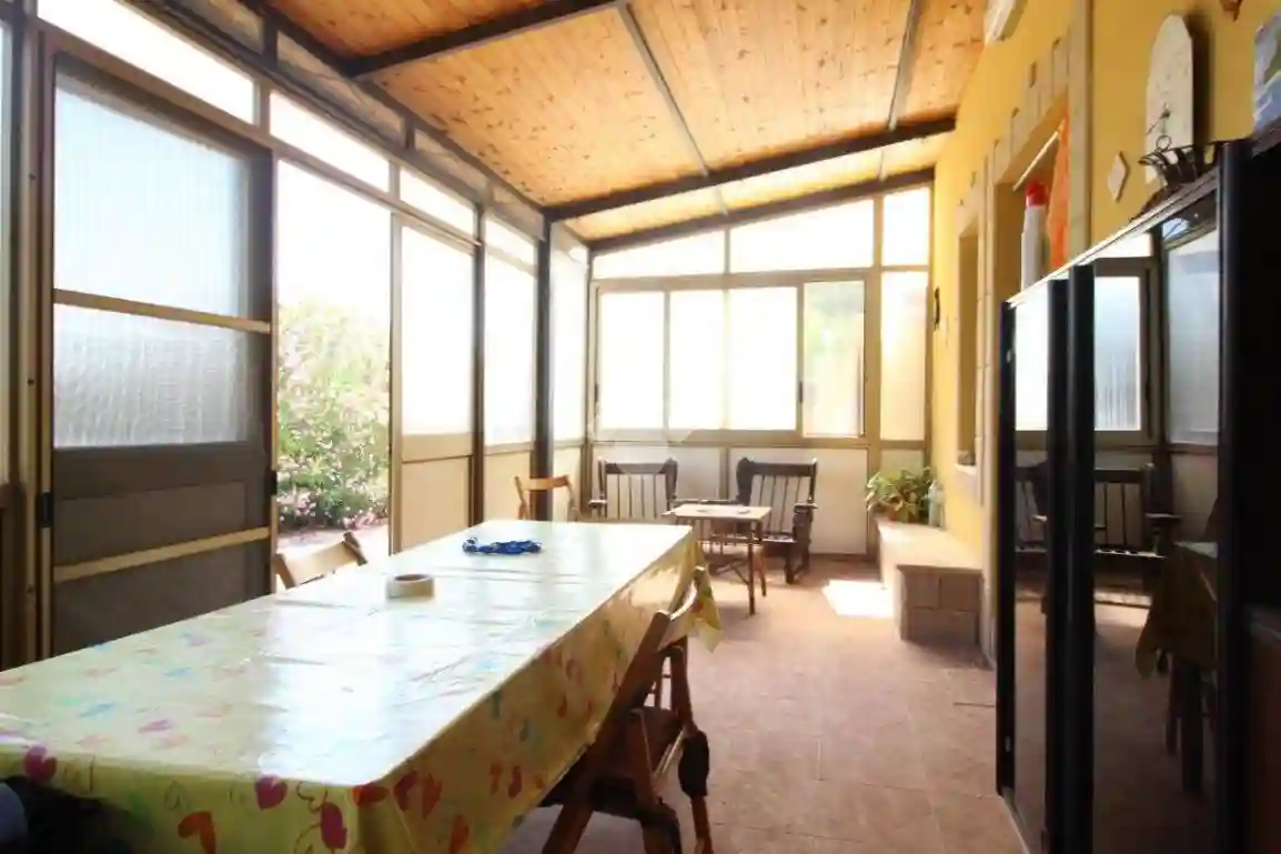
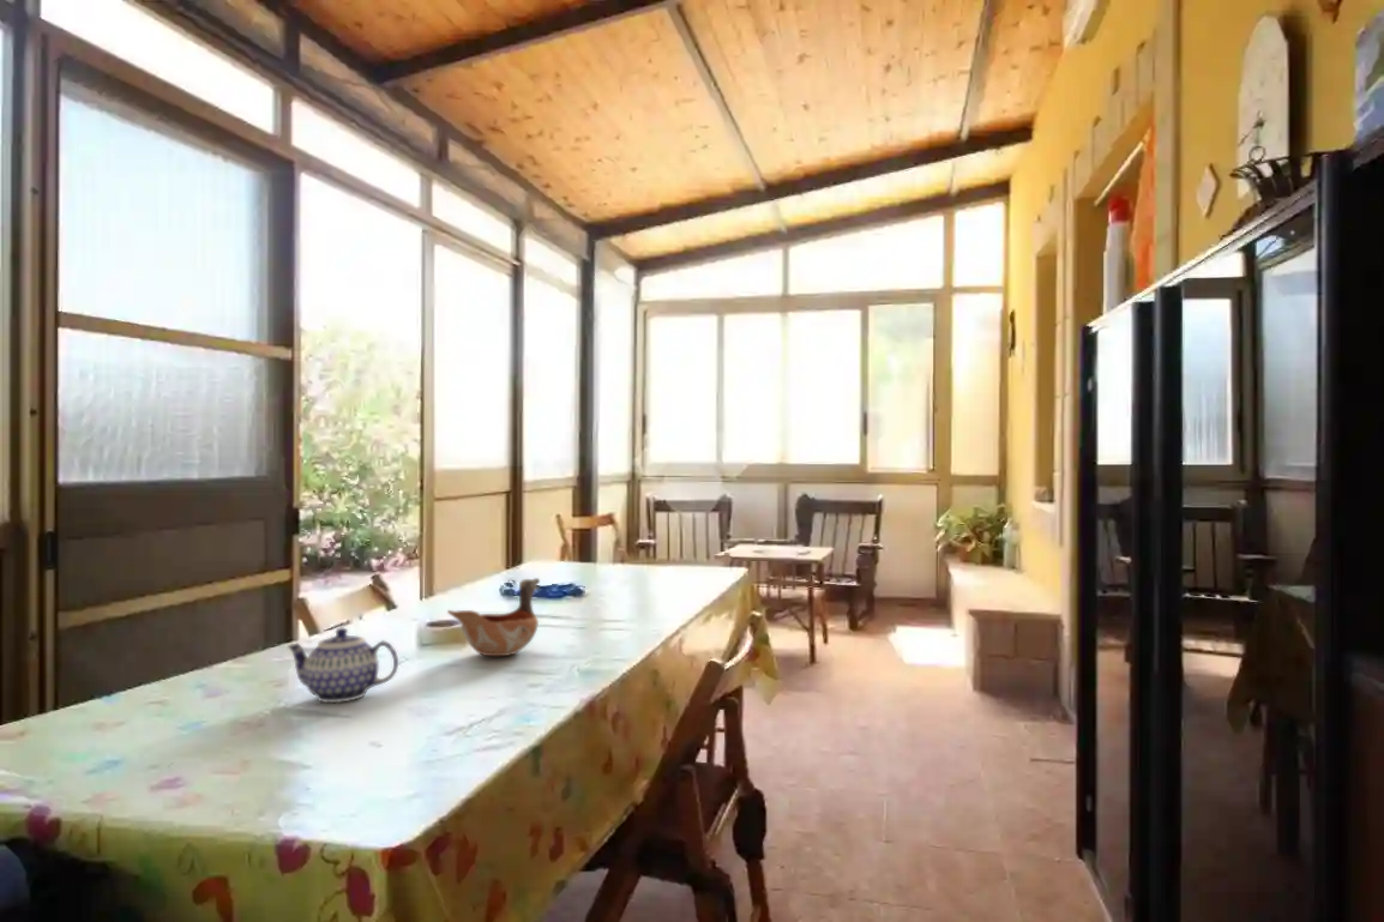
+ ceramic bowl [446,577,541,657]
+ teapot [285,627,399,704]
